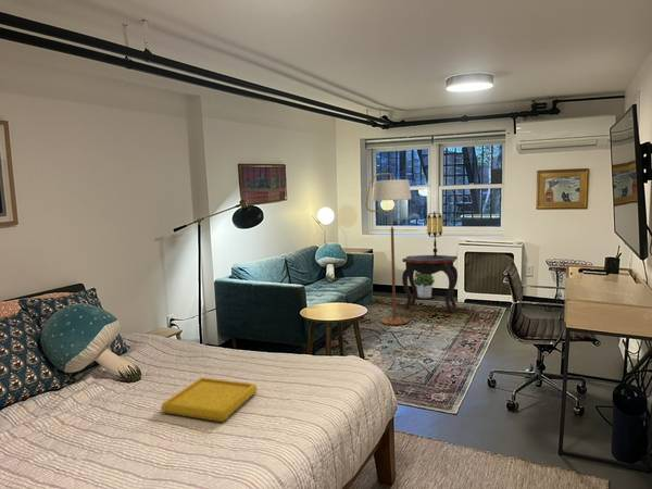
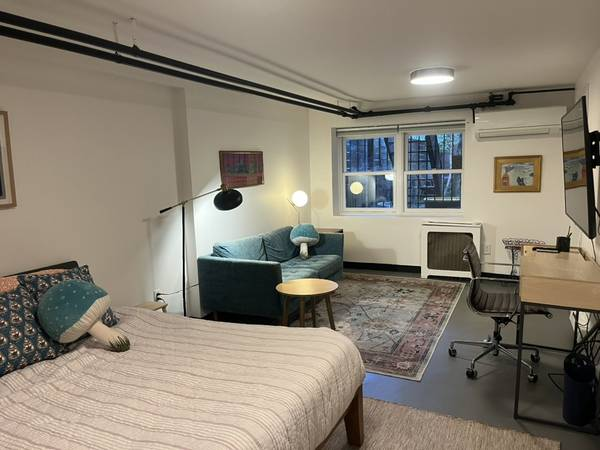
- table lamp [426,211,444,258]
- potted plant [413,271,436,299]
- floor lamp [365,172,412,326]
- side table [401,254,459,313]
- serving tray [160,376,259,423]
